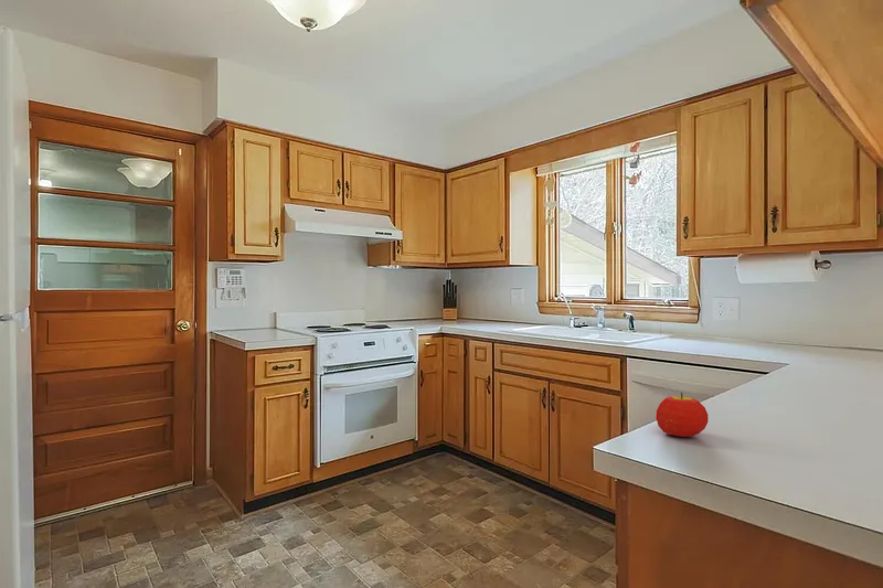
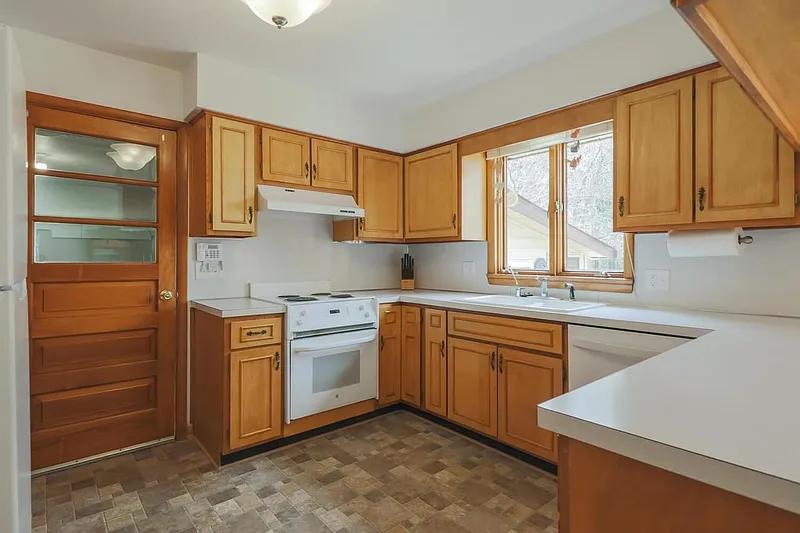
- fruit [655,392,710,438]
